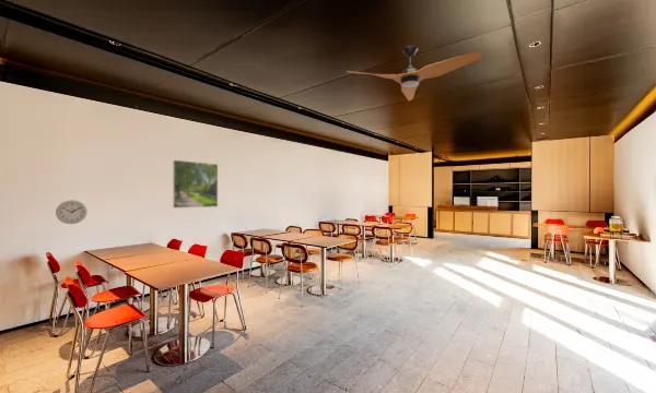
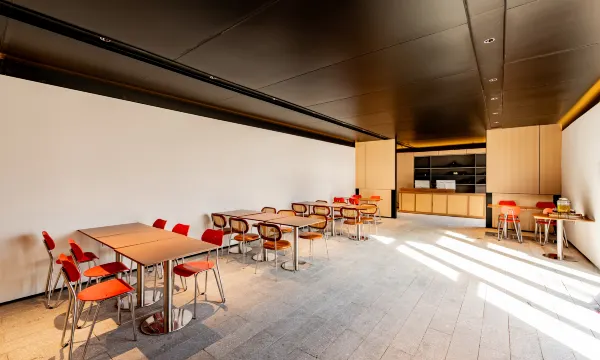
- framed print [172,159,219,209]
- wall clock [55,200,89,225]
- electric fan [345,45,482,102]
